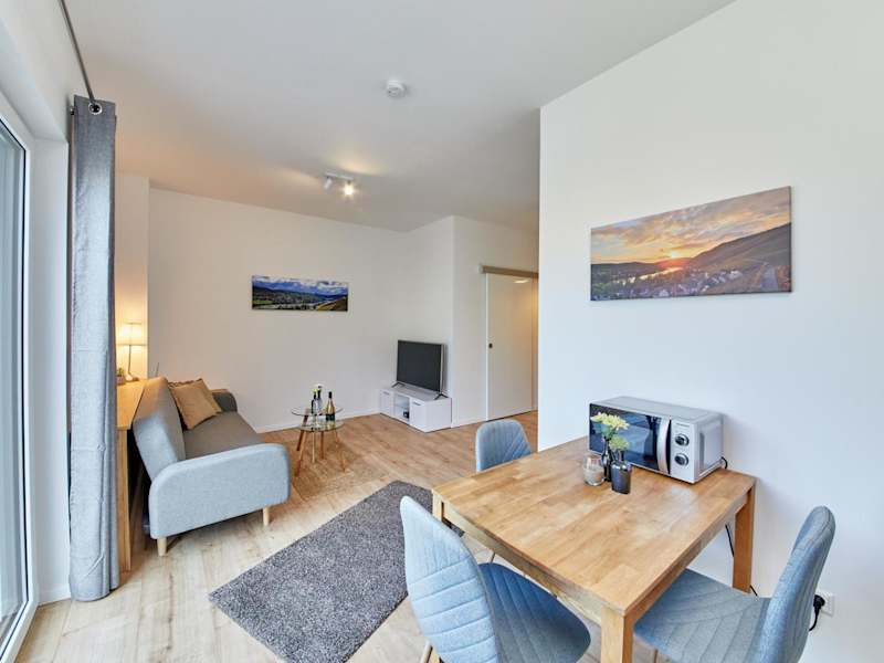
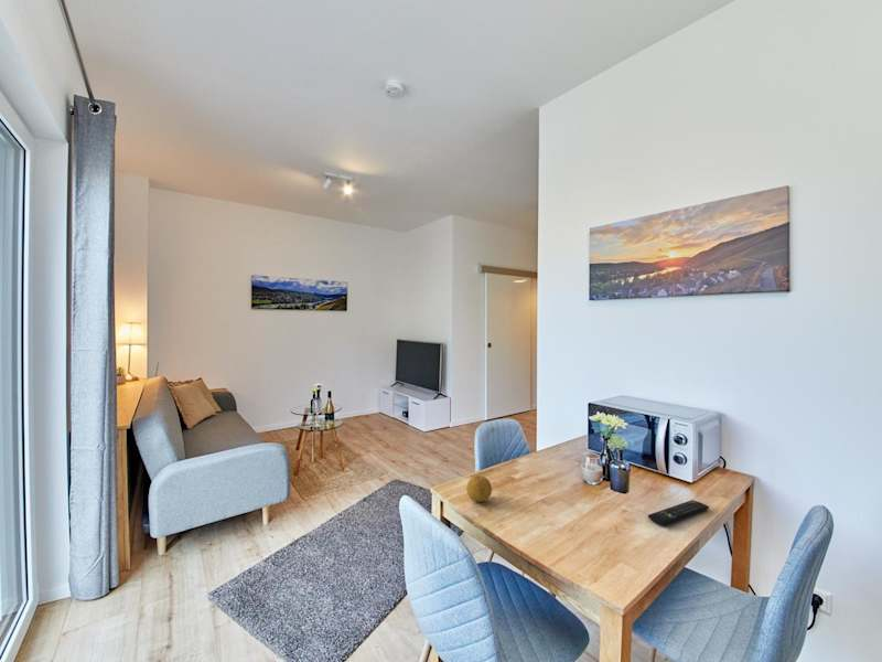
+ fruit [465,474,493,503]
+ remote control [647,499,710,526]
